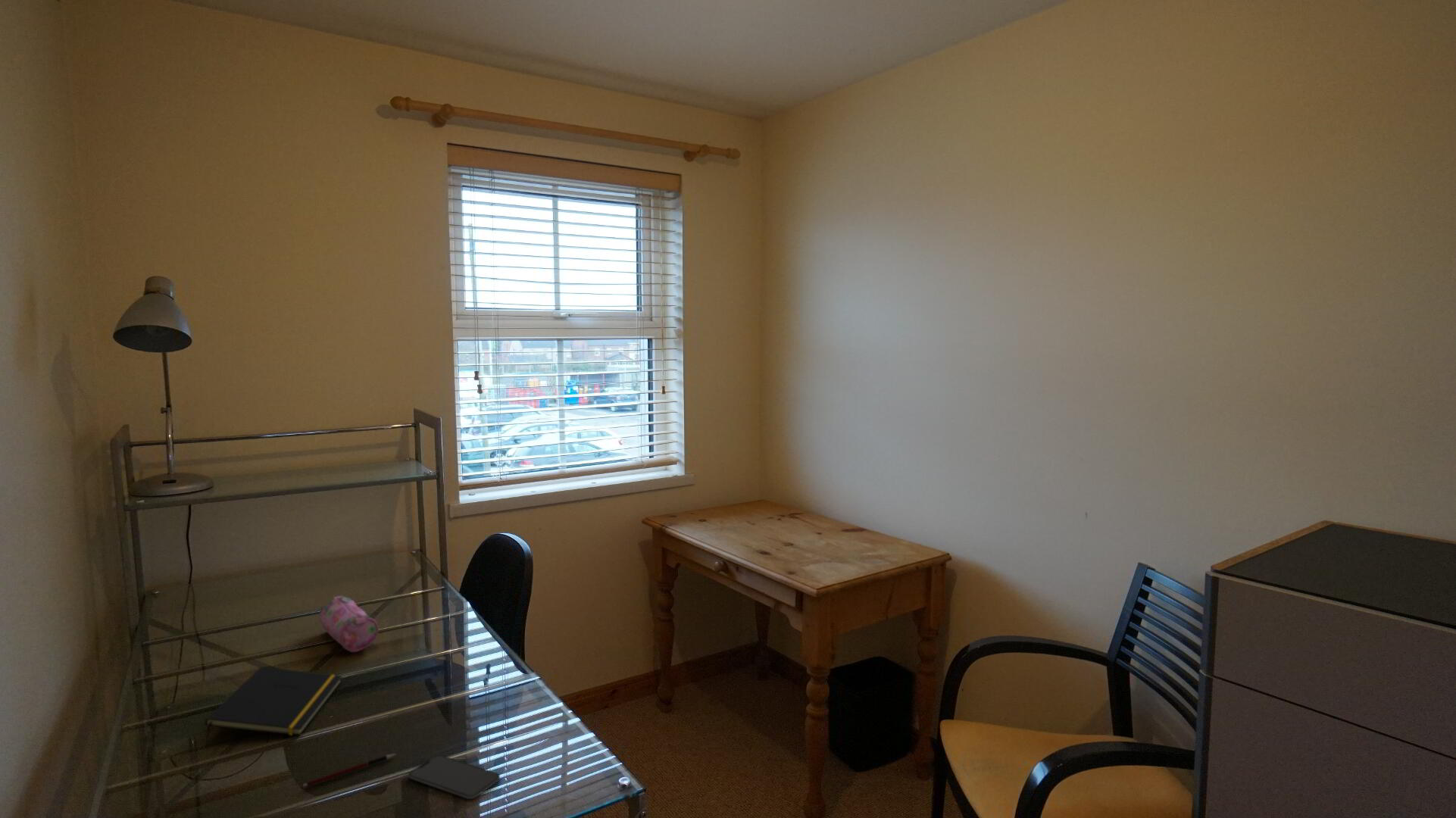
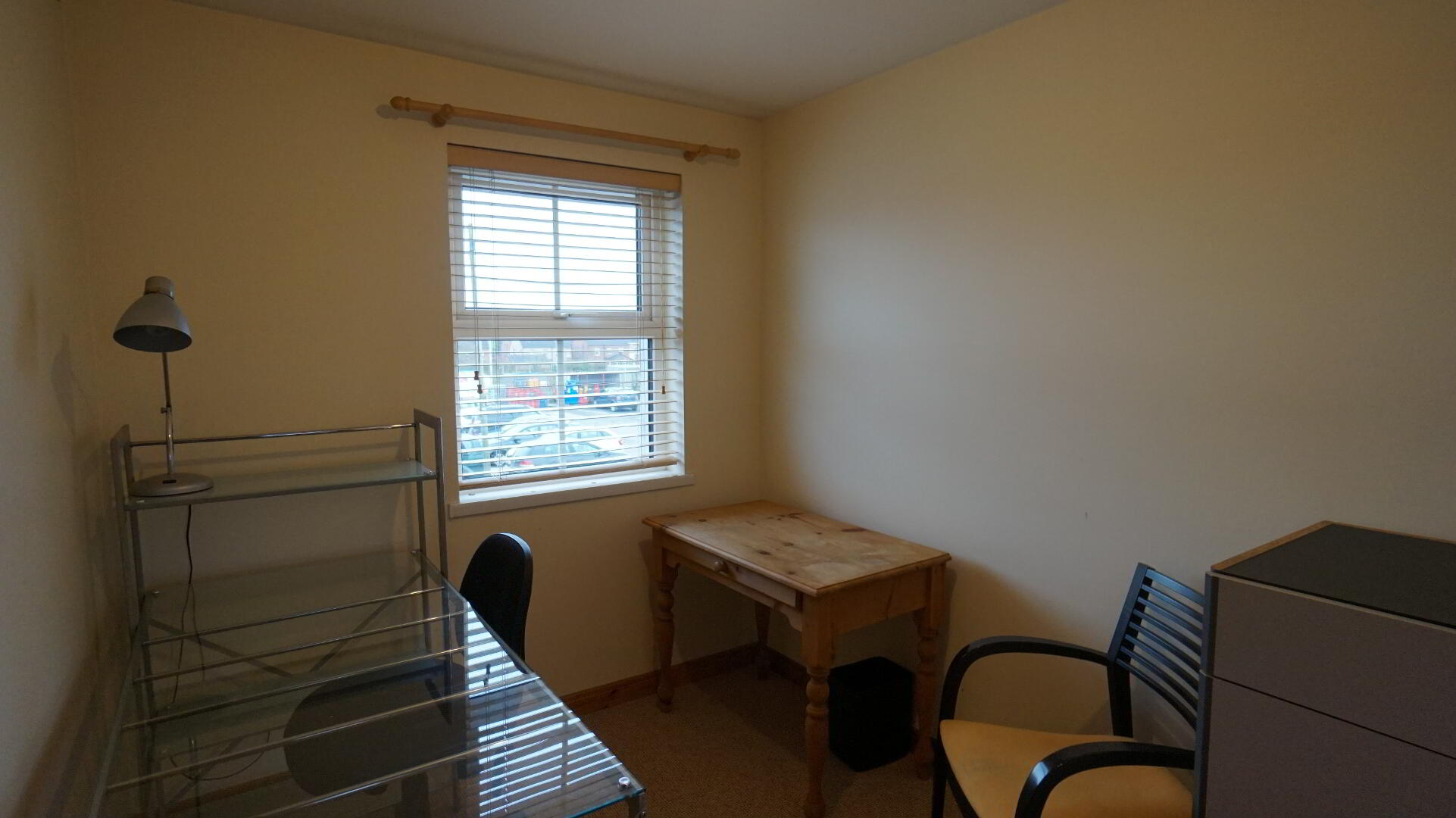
- smartphone [408,754,501,800]
- pencil case [318,595,380,653]
- pen [302,753,396,788]
- notepad [204,666,342,745]
